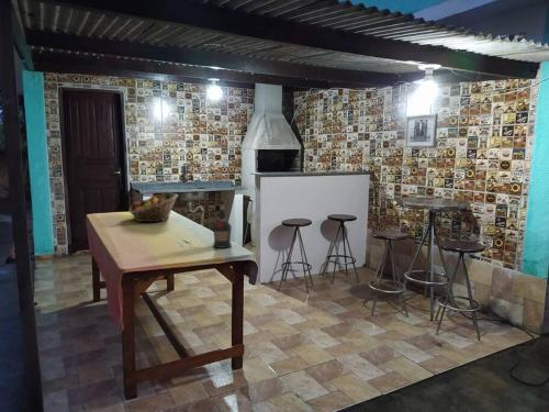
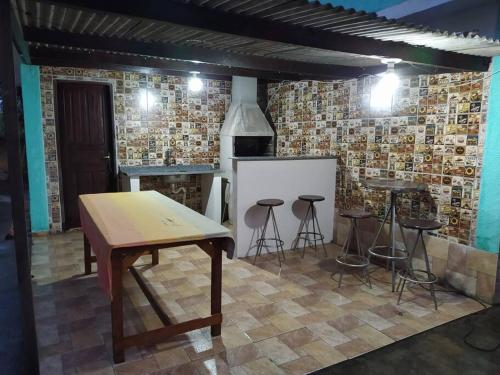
- fruit basket [128,192,179,223]
- wall art [404,112,439,148]
- liquor bottle [212,199,233,249]
